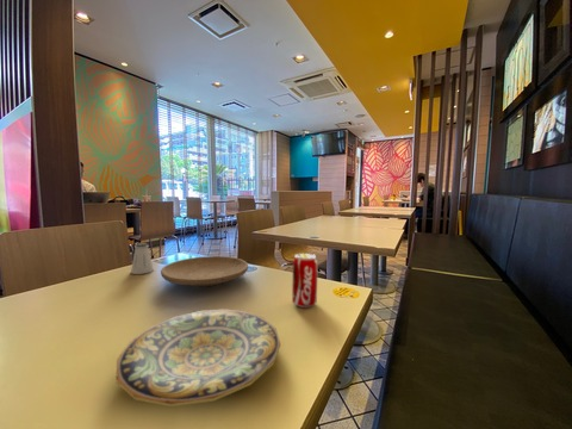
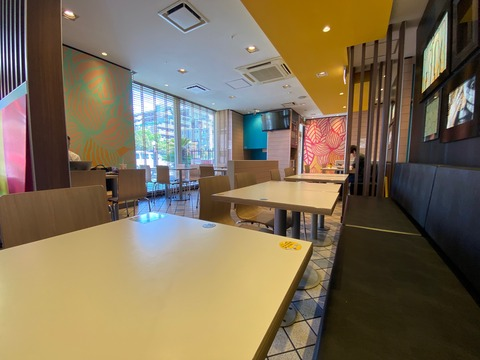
- saltshaker [130,242,155,275]
- plate [116,309,281,408]
- beverage can [291,253,319,309]
- plate [160,255,249,288]
